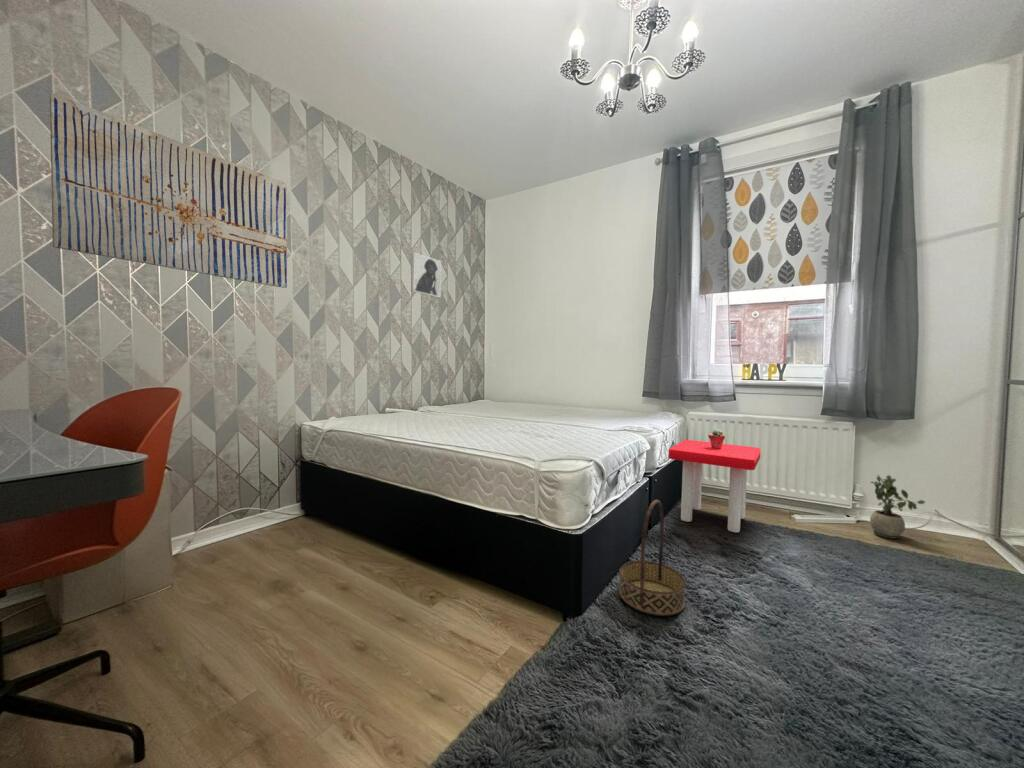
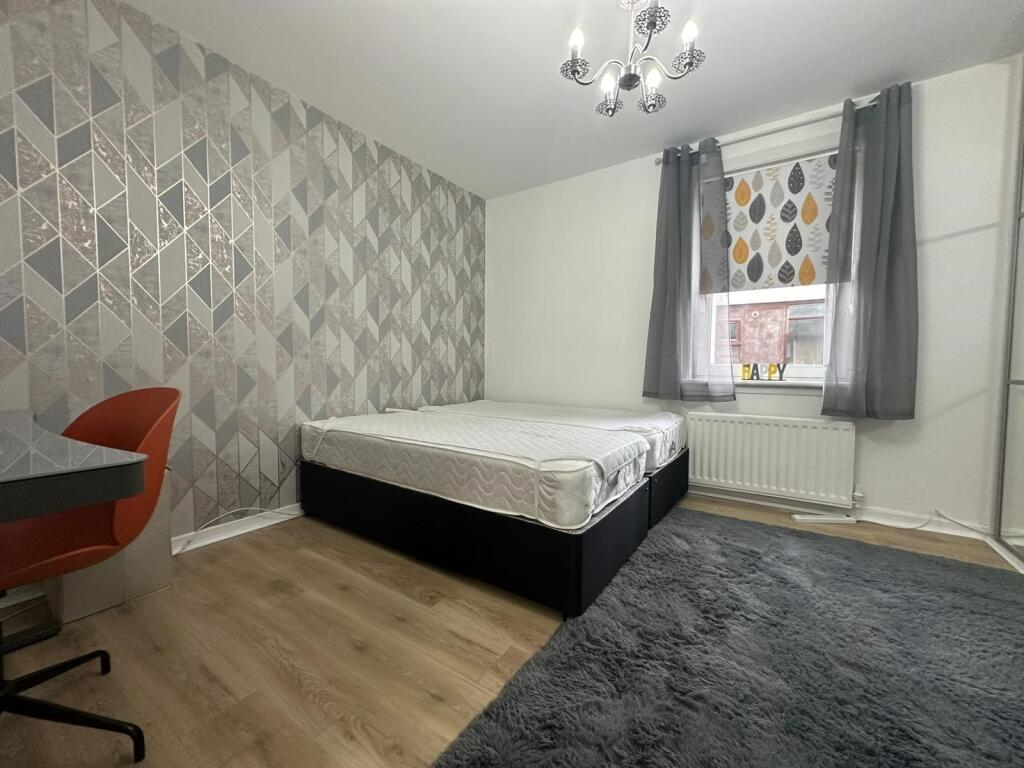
- potted plant [869,474,926,540]
- basket [618,499,687,617]
- potted succulent [707,428,726,449]
- stool [668,439,762,533]
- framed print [410,251,442,298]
- wall art [49,91,288,289]
